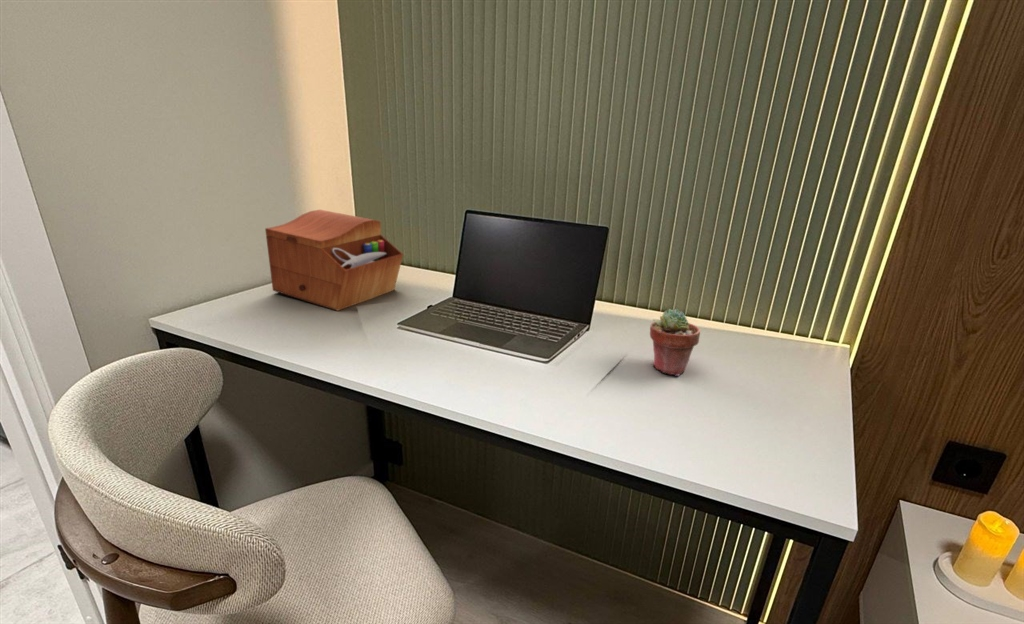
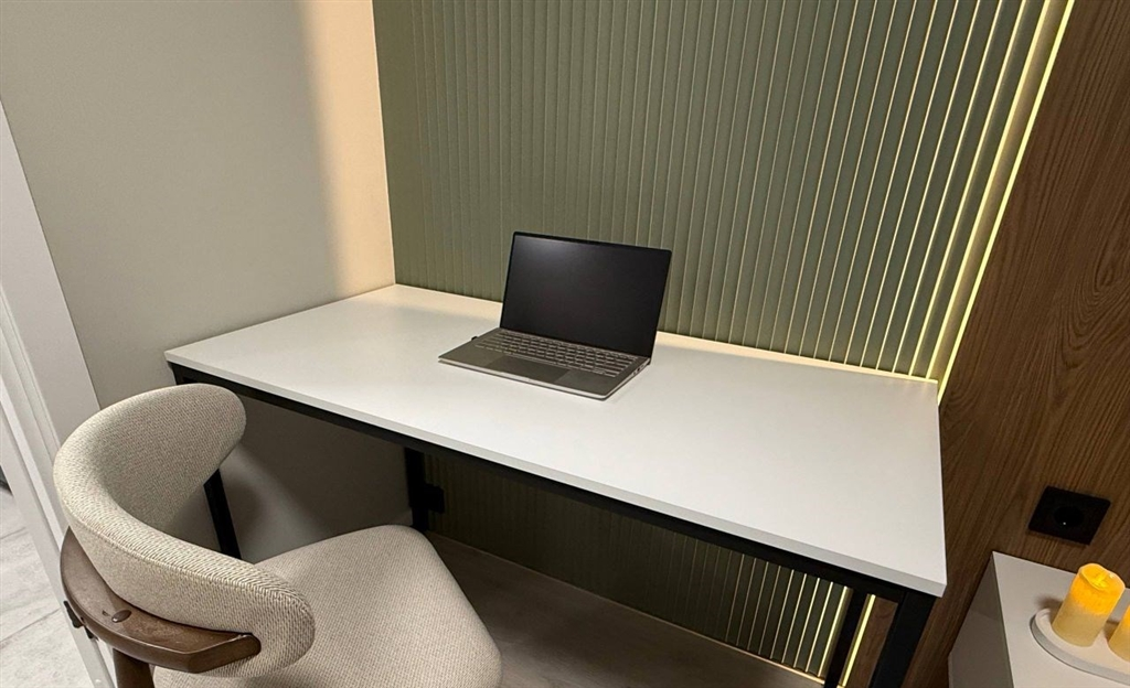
- potted succulent [649,308,701,377]
- sewing box [264,209,404,312]
